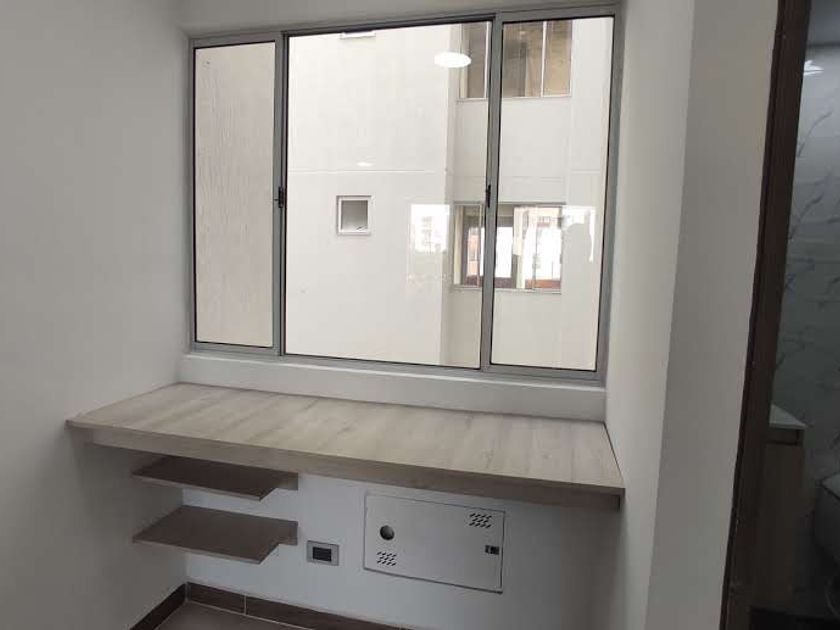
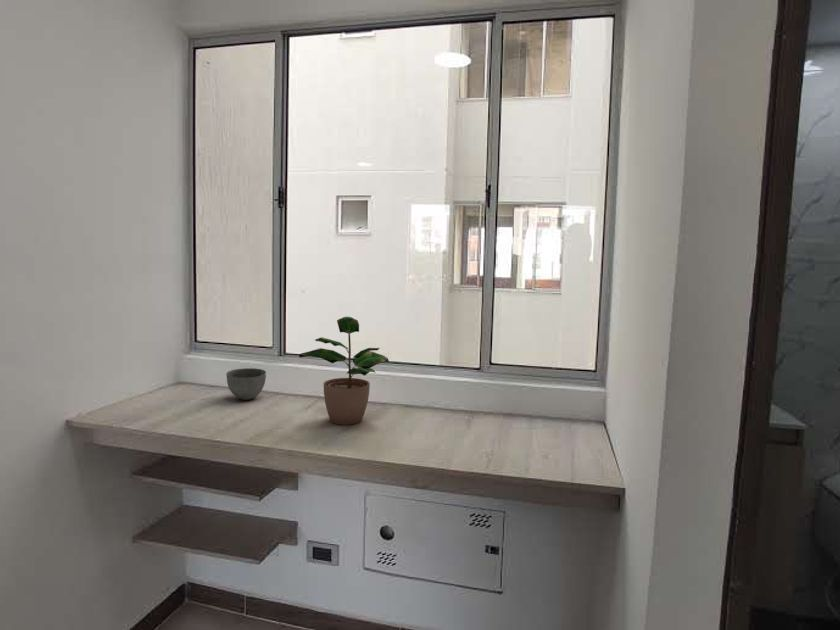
+ potted plant [298,316,390,426]
+ bowl [225,367,267,401]
